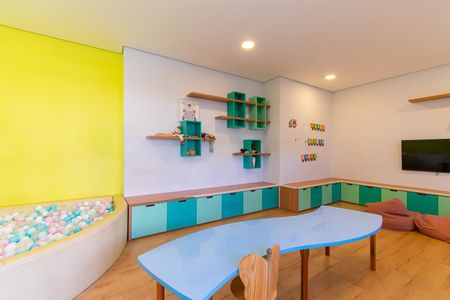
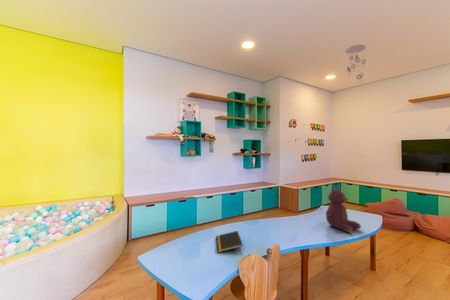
+ ceiling mobile [345,43,367,84]
+ teddy bear [325,185,362,234]
+ notepad [215,230,244,253]
